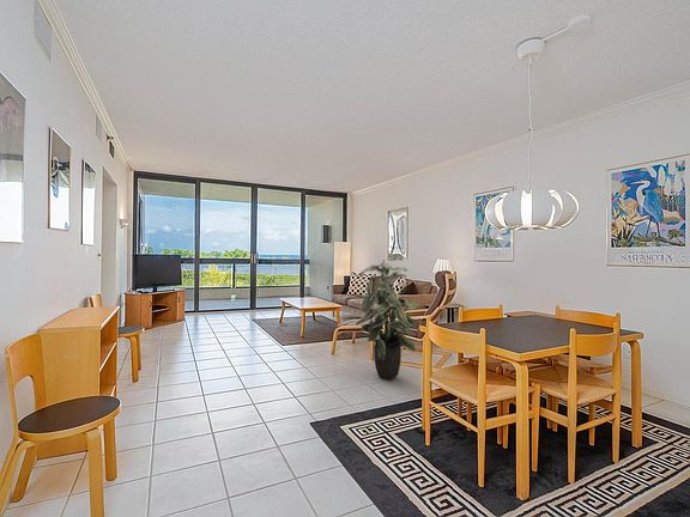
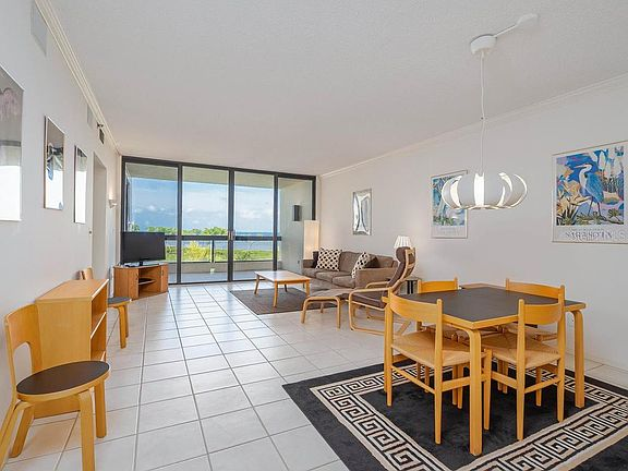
- indoor plant [355,256,422,382]
